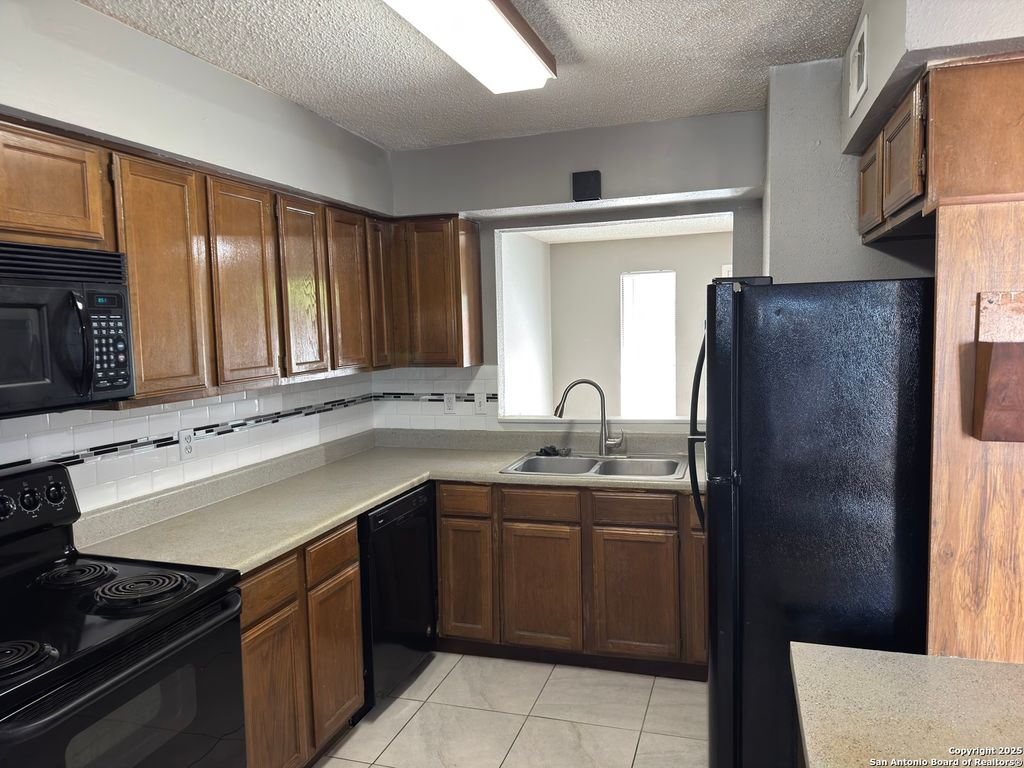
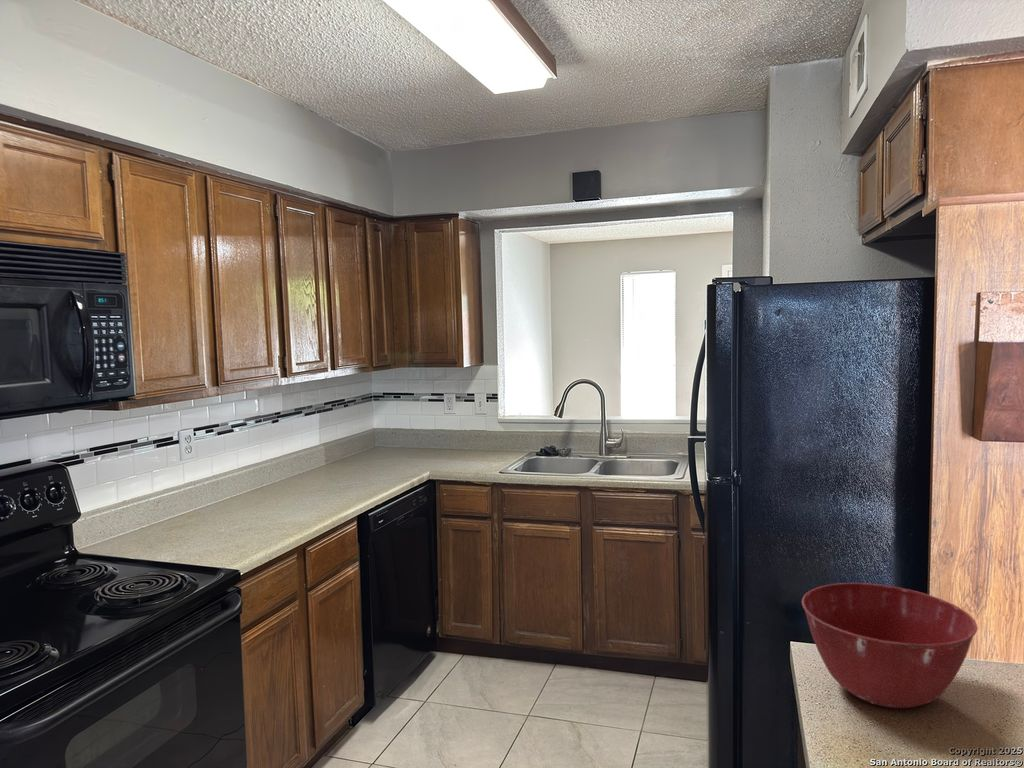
+ mixing bowl [801,582,978,709]
